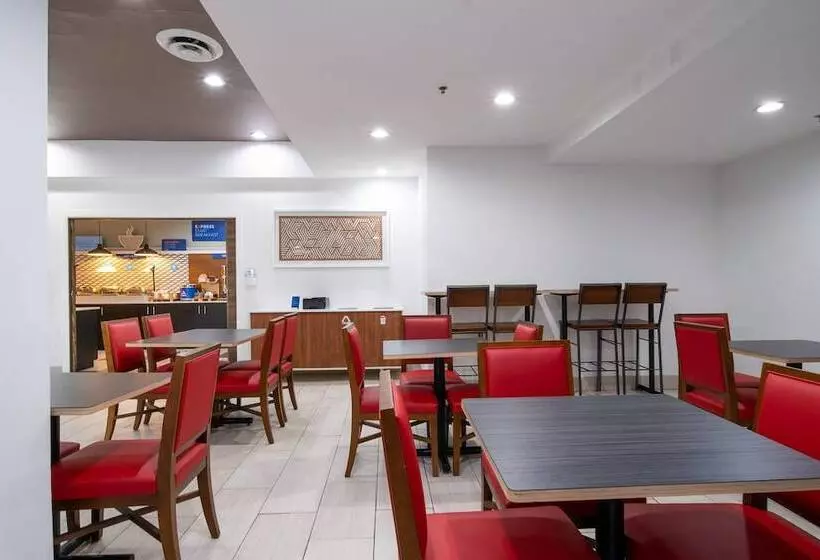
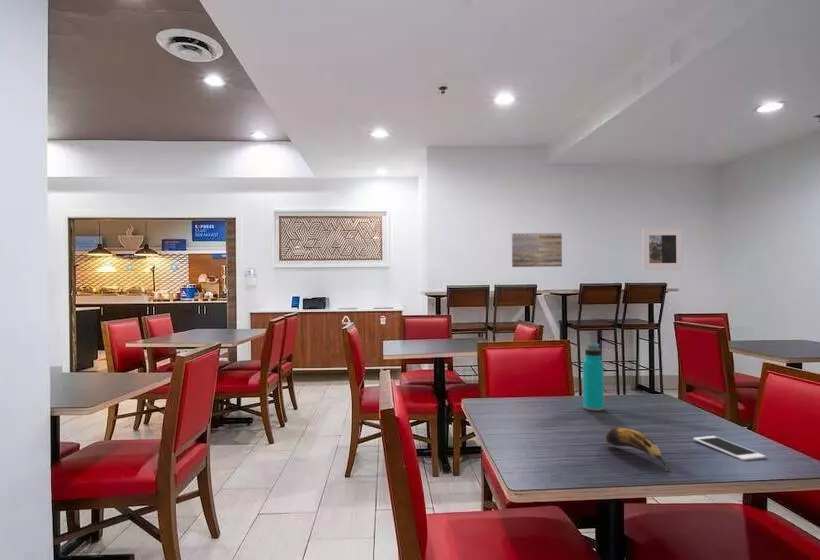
+ wall art [511,232,563,268]
+ banana [605,427,671,472]
+ cell phone [692,435,767,462]
+ water bottle [582,342,605,412]
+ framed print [641,228,684,271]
